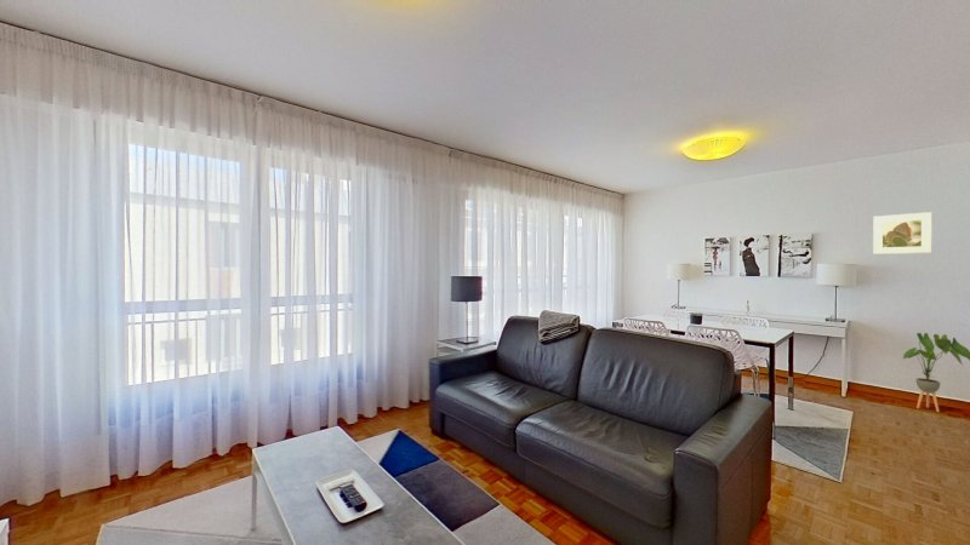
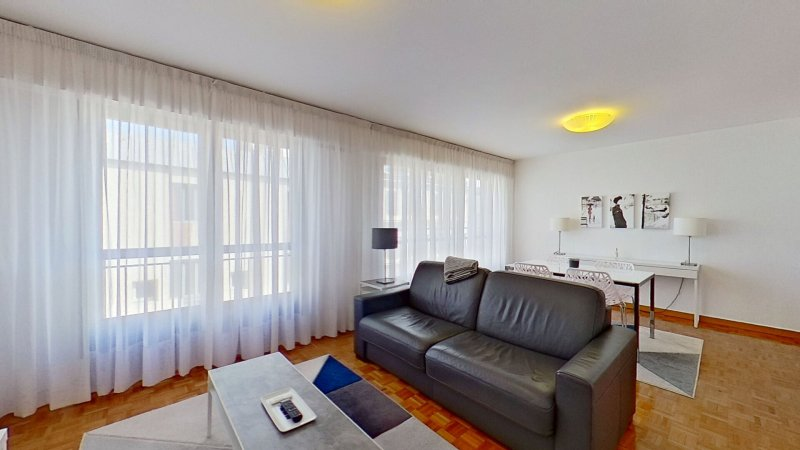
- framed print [872,211,934,256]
- house plant [902,332,970,413]
